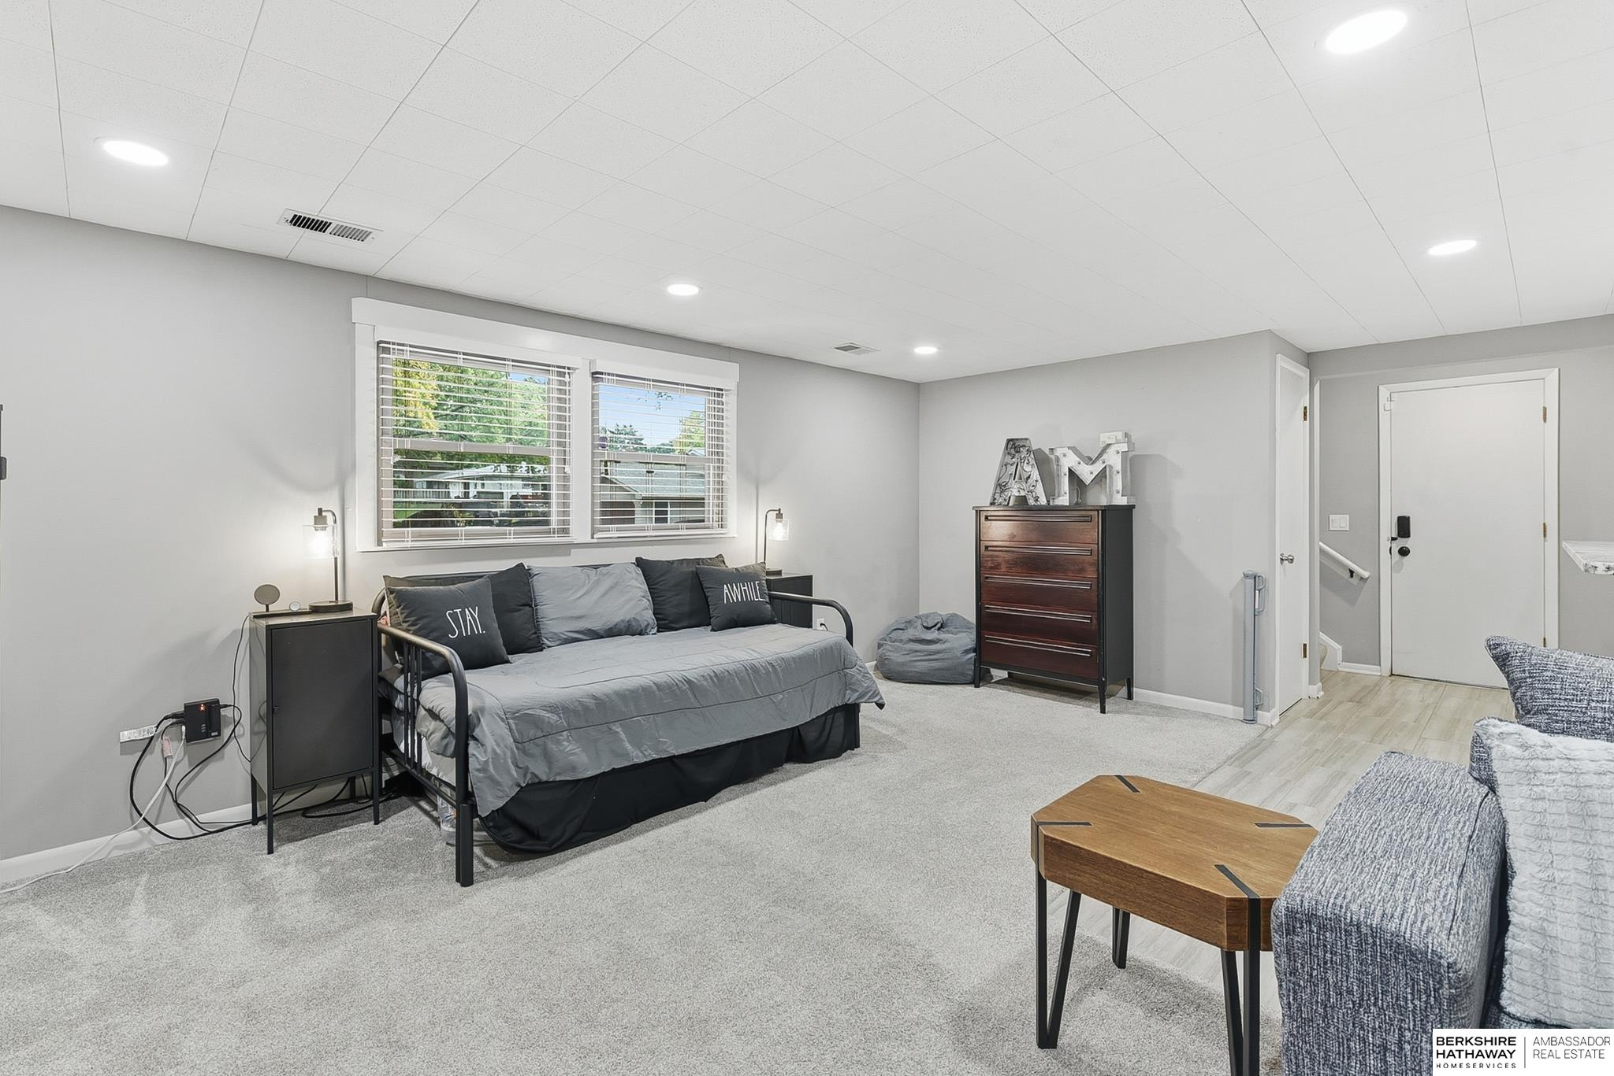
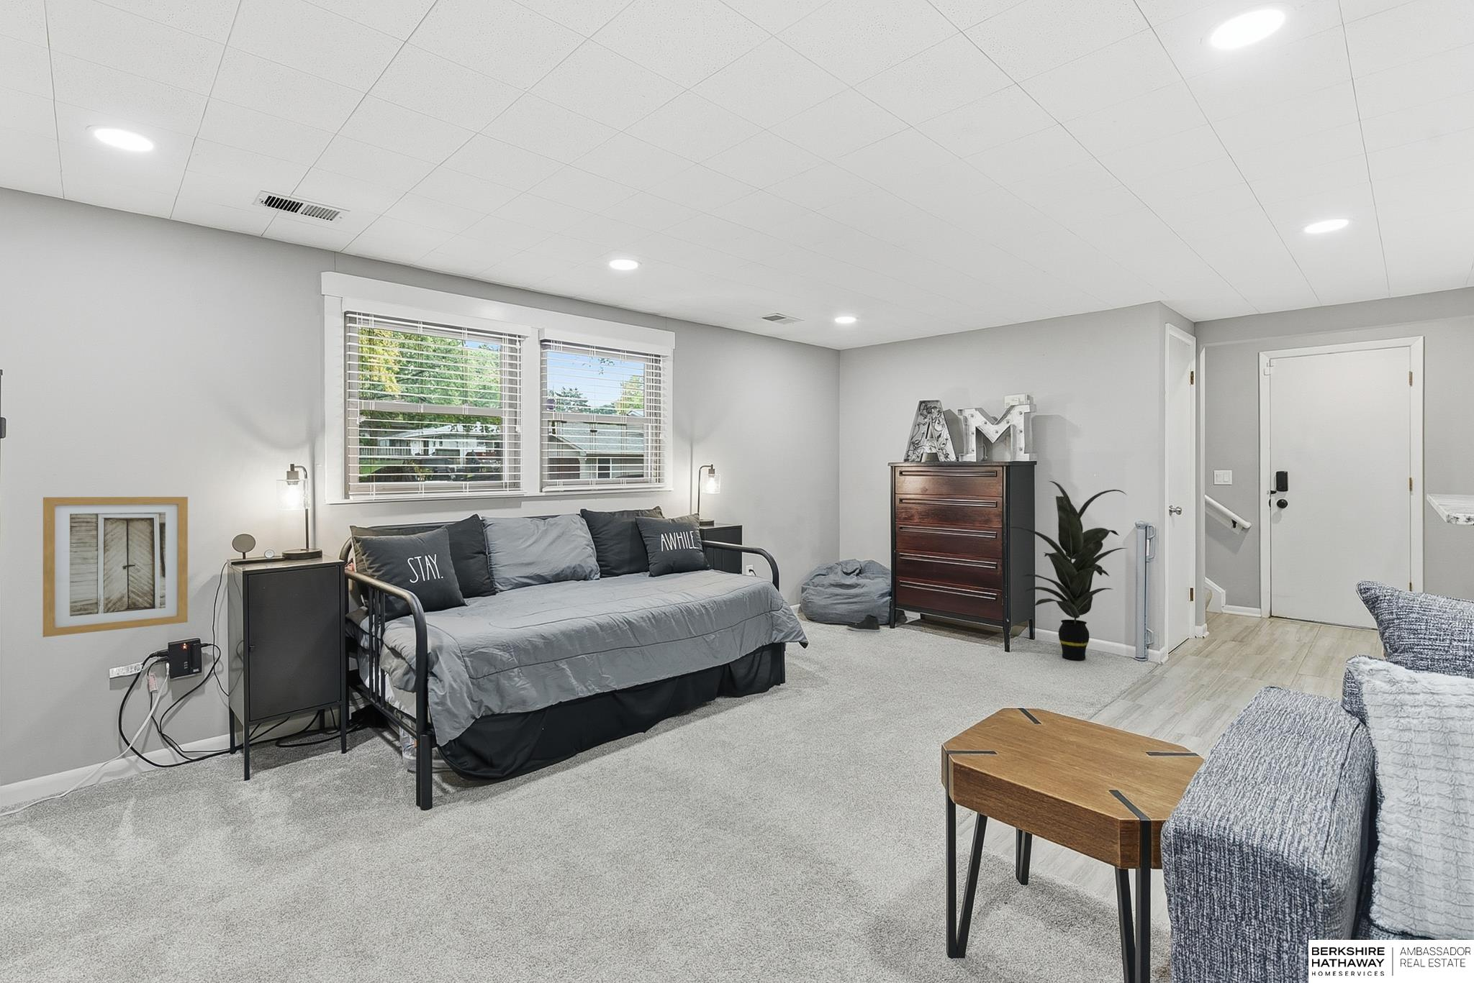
+ wall art [43,496,189,637]
+ indoor plant [1005,481,1128,660]
+ sneaker [846,614,881,633]
